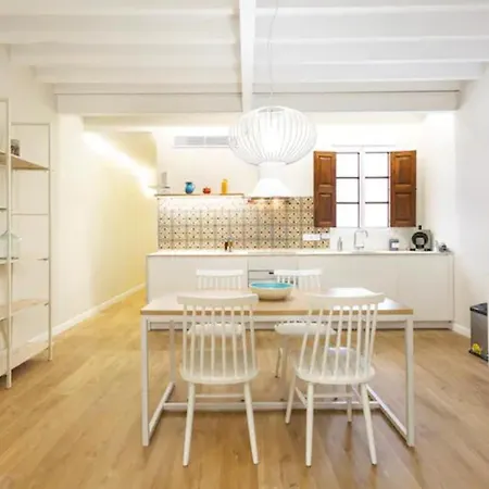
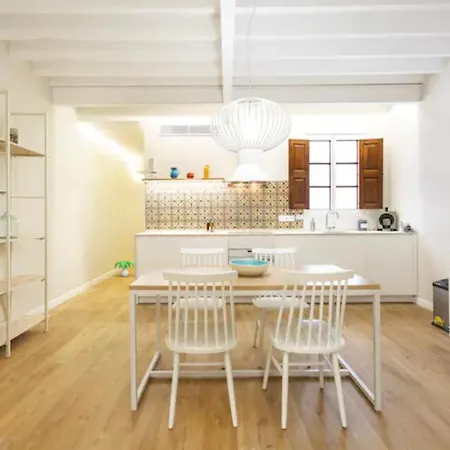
+ decorative plant [114,260,135,278]
